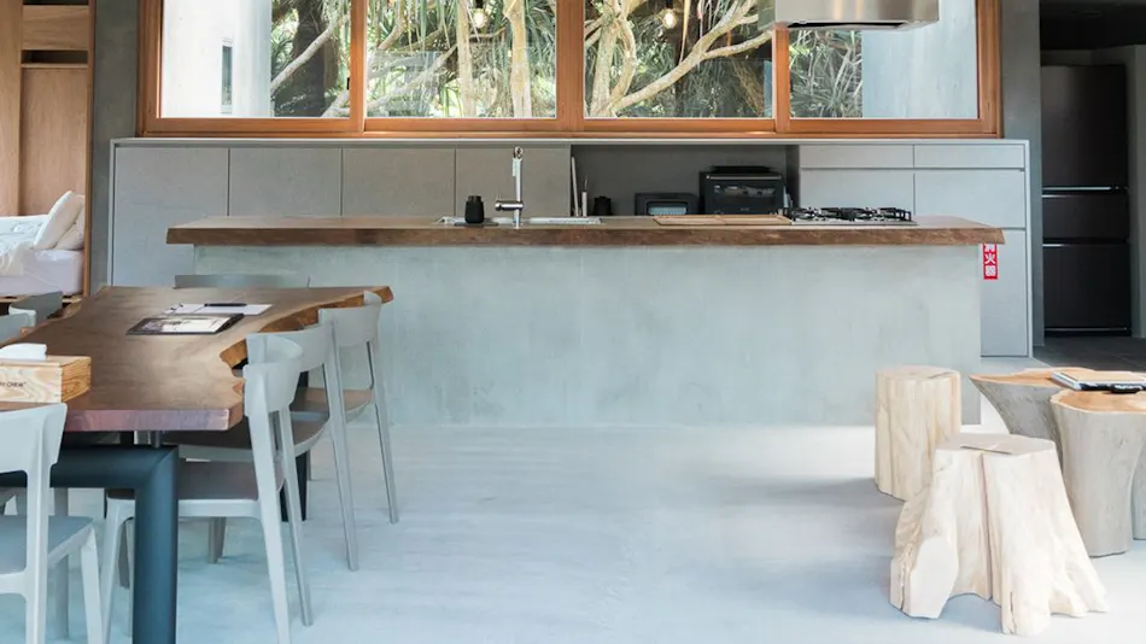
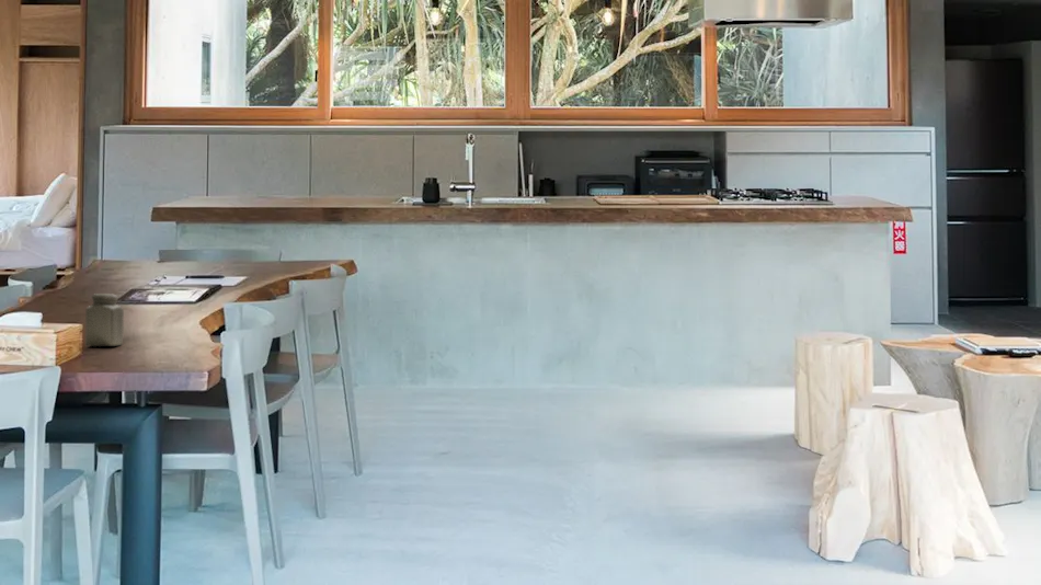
+ salt shaker [84,292,125,347]
